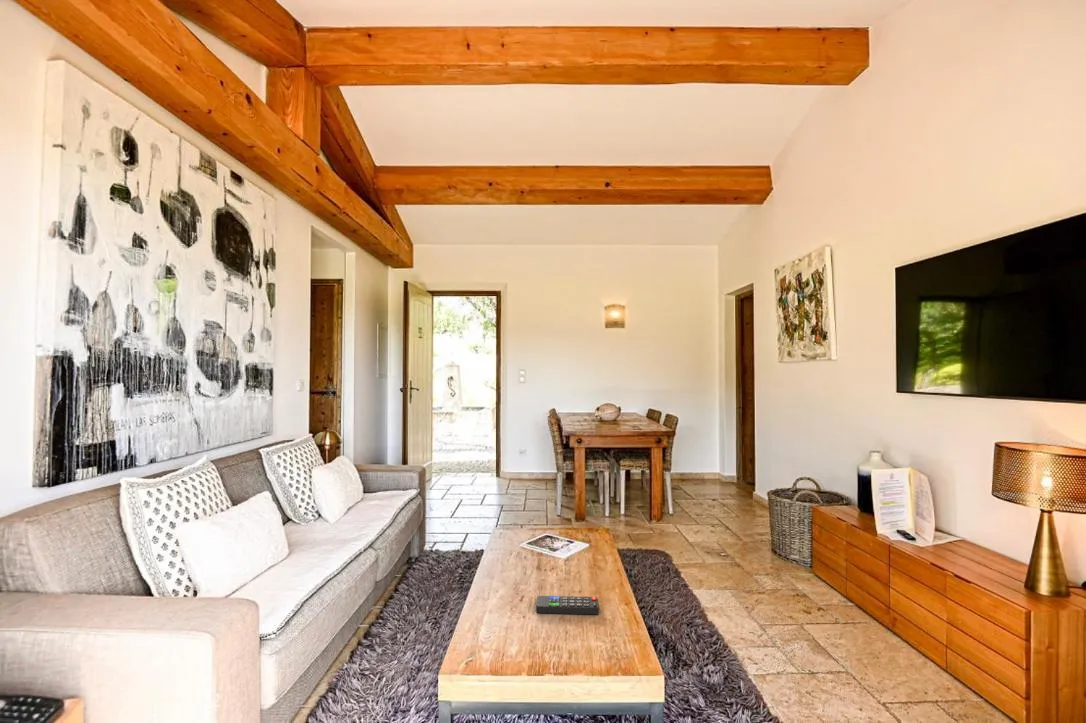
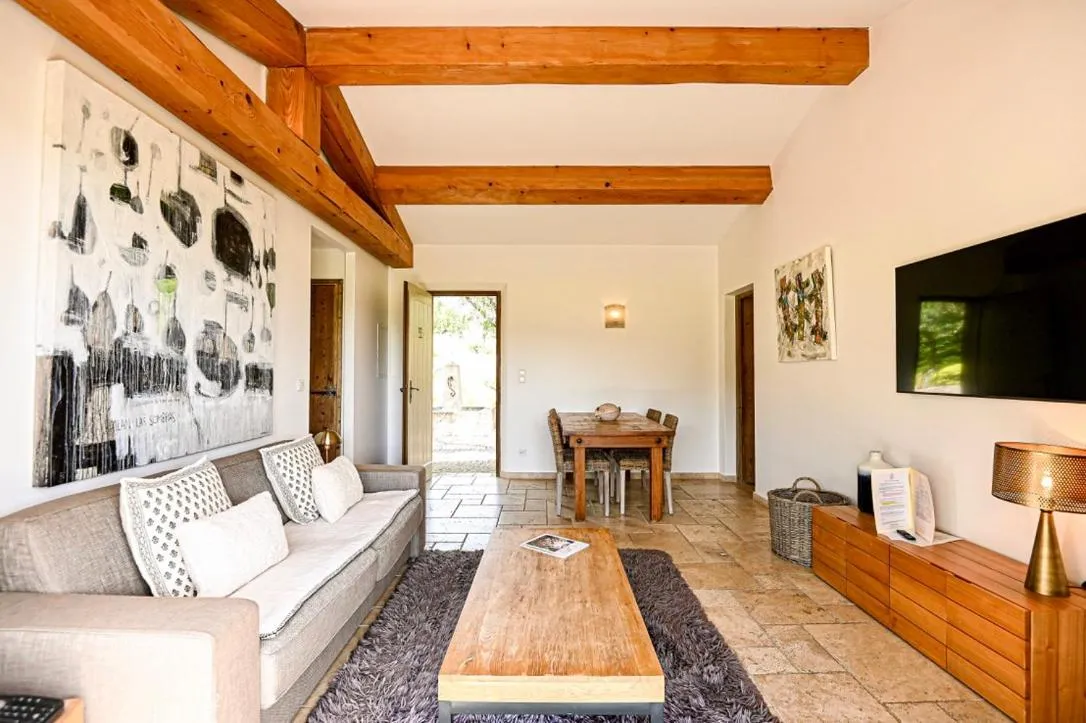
- remote control [535,595,600,615]
